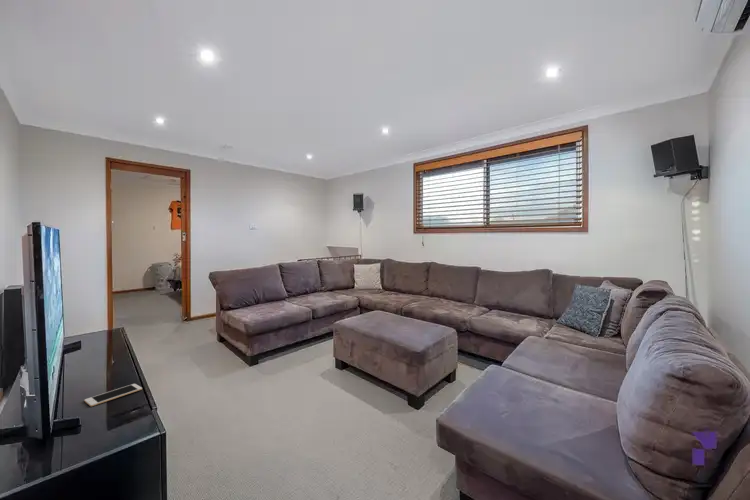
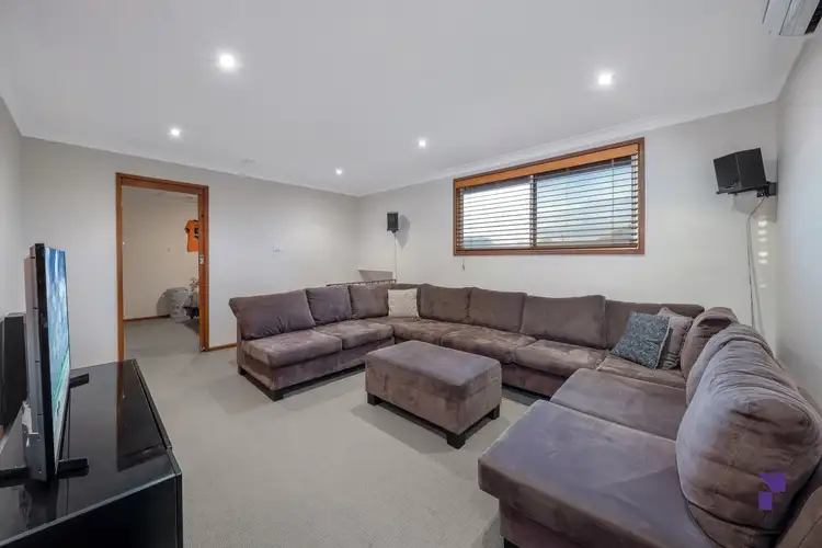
- cell phone [83,383,143,407]
